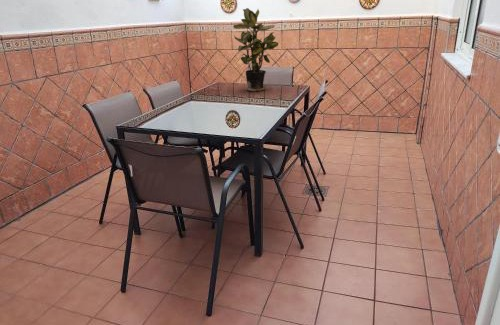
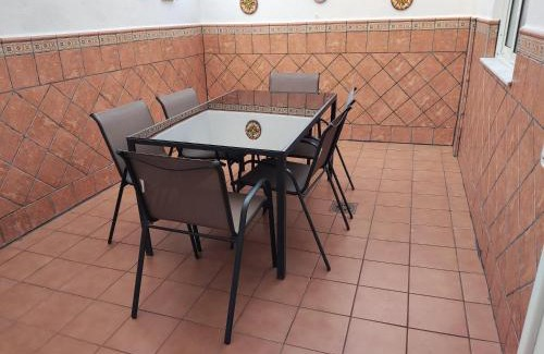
- potted plant [232,7,279,92]
